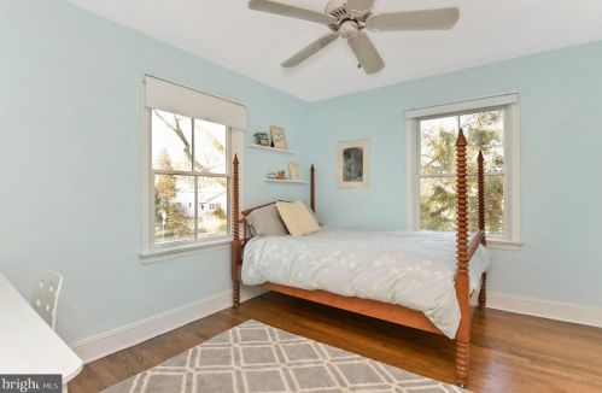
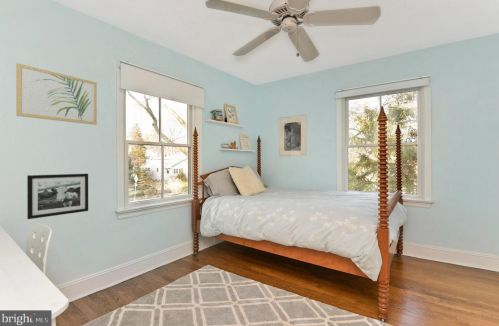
+ wall art [15,63,98,126]
+ picture frame [26,173,89,220]
